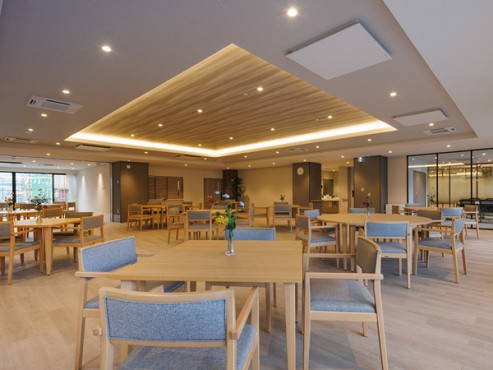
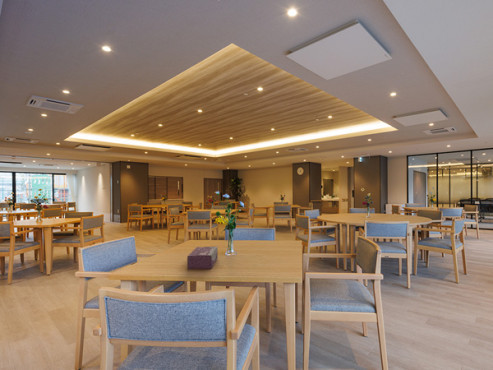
+ tissue box [186,245,219,270]
